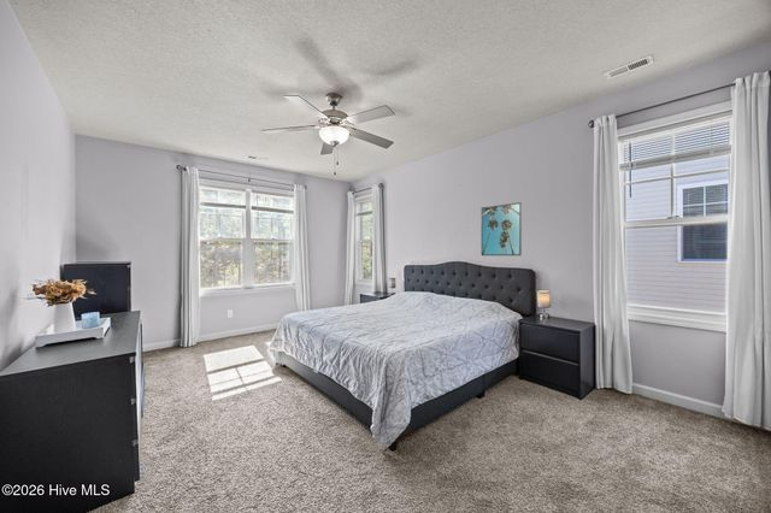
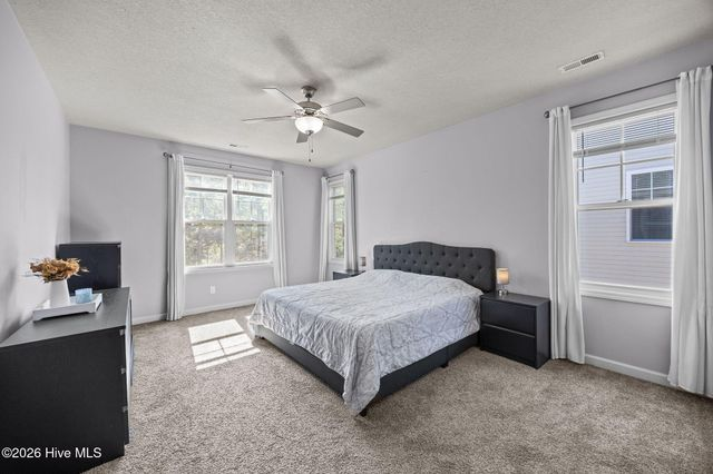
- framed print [481,201,523,256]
